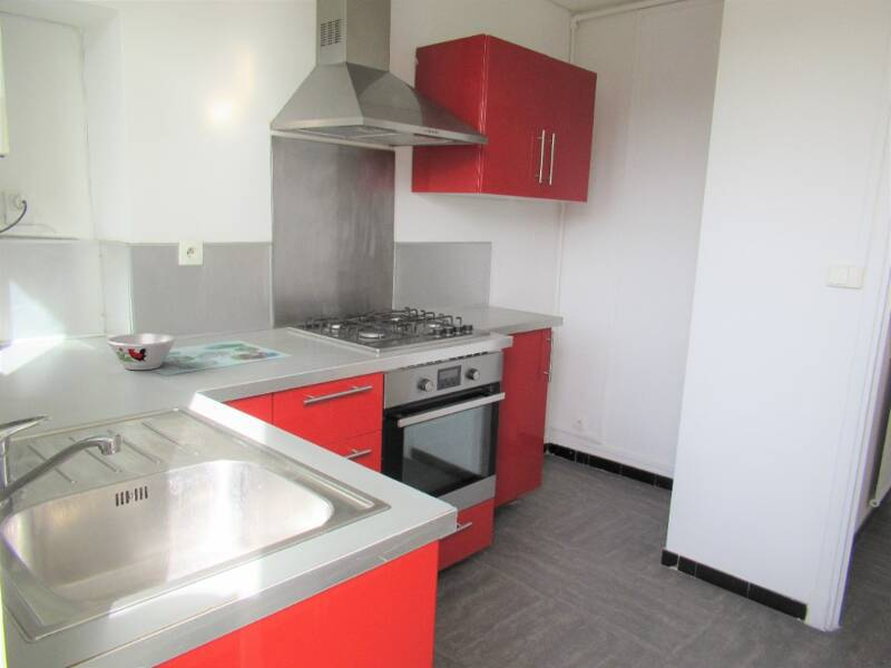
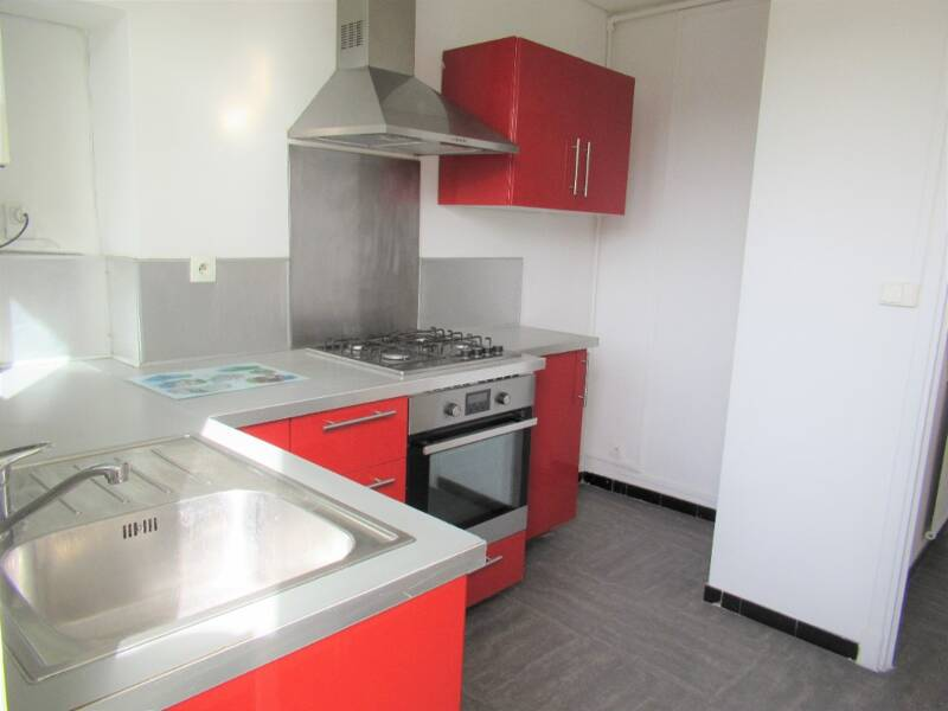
- bowl [106,333,177,371]
